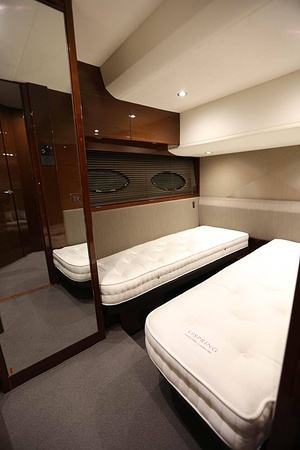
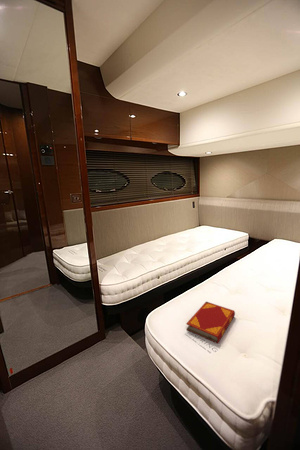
+ hardback book [185,301,236,344]
